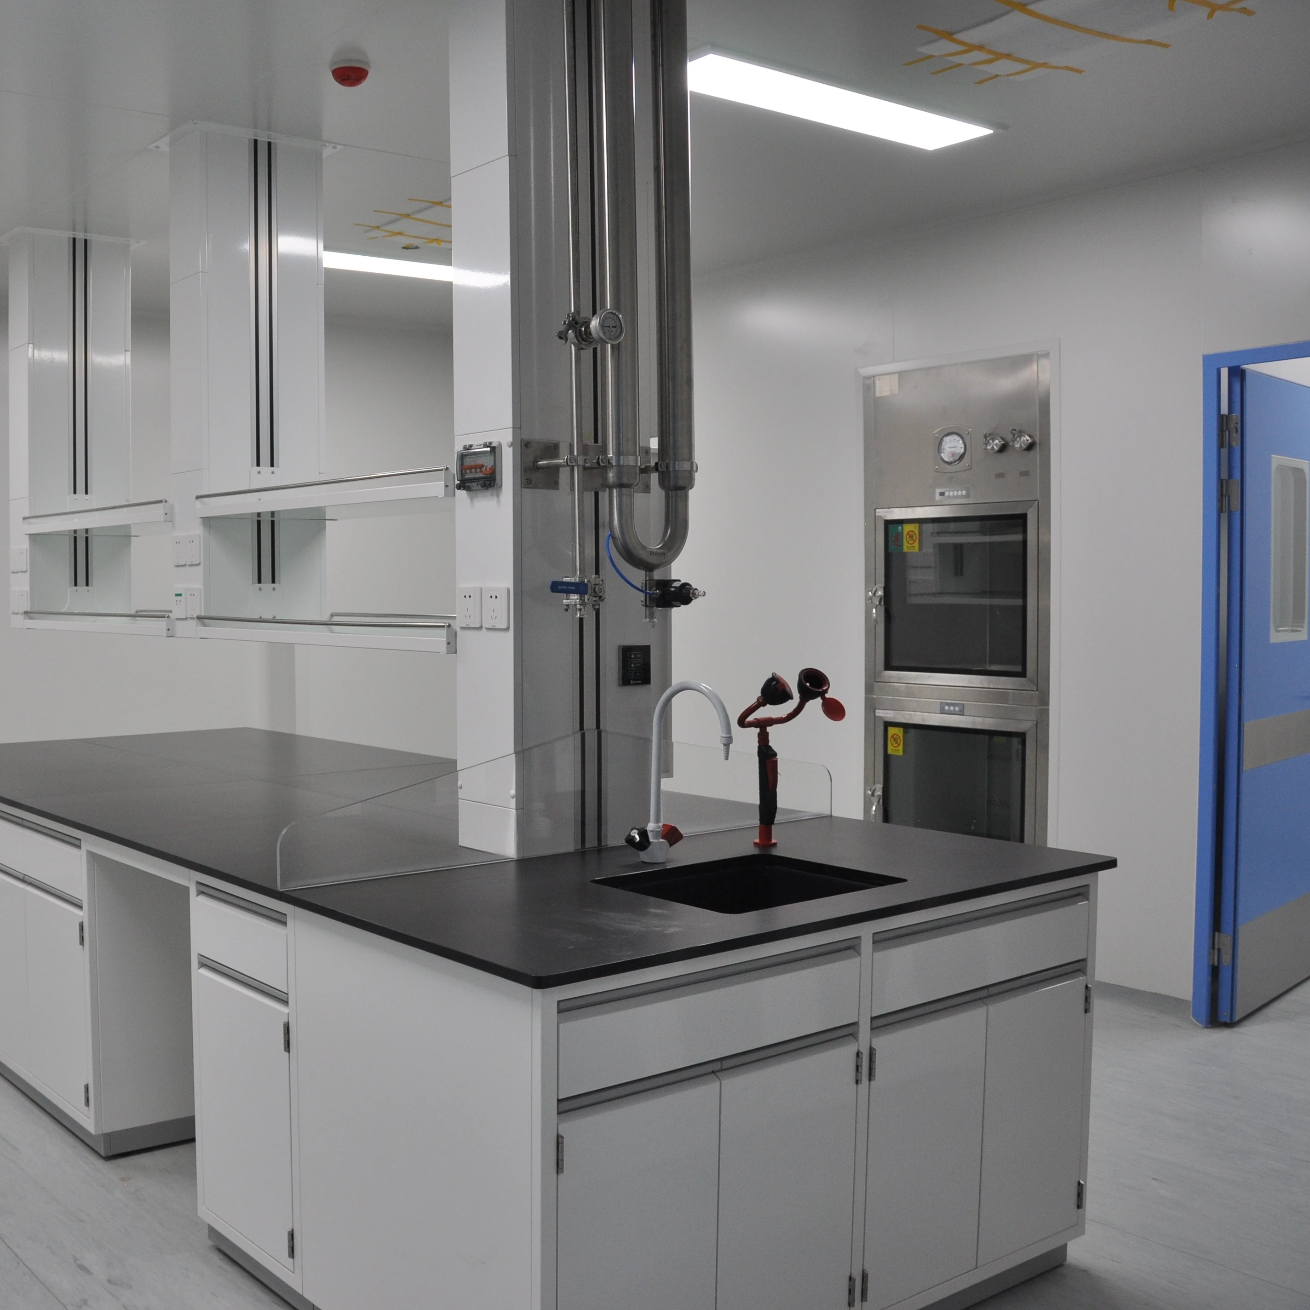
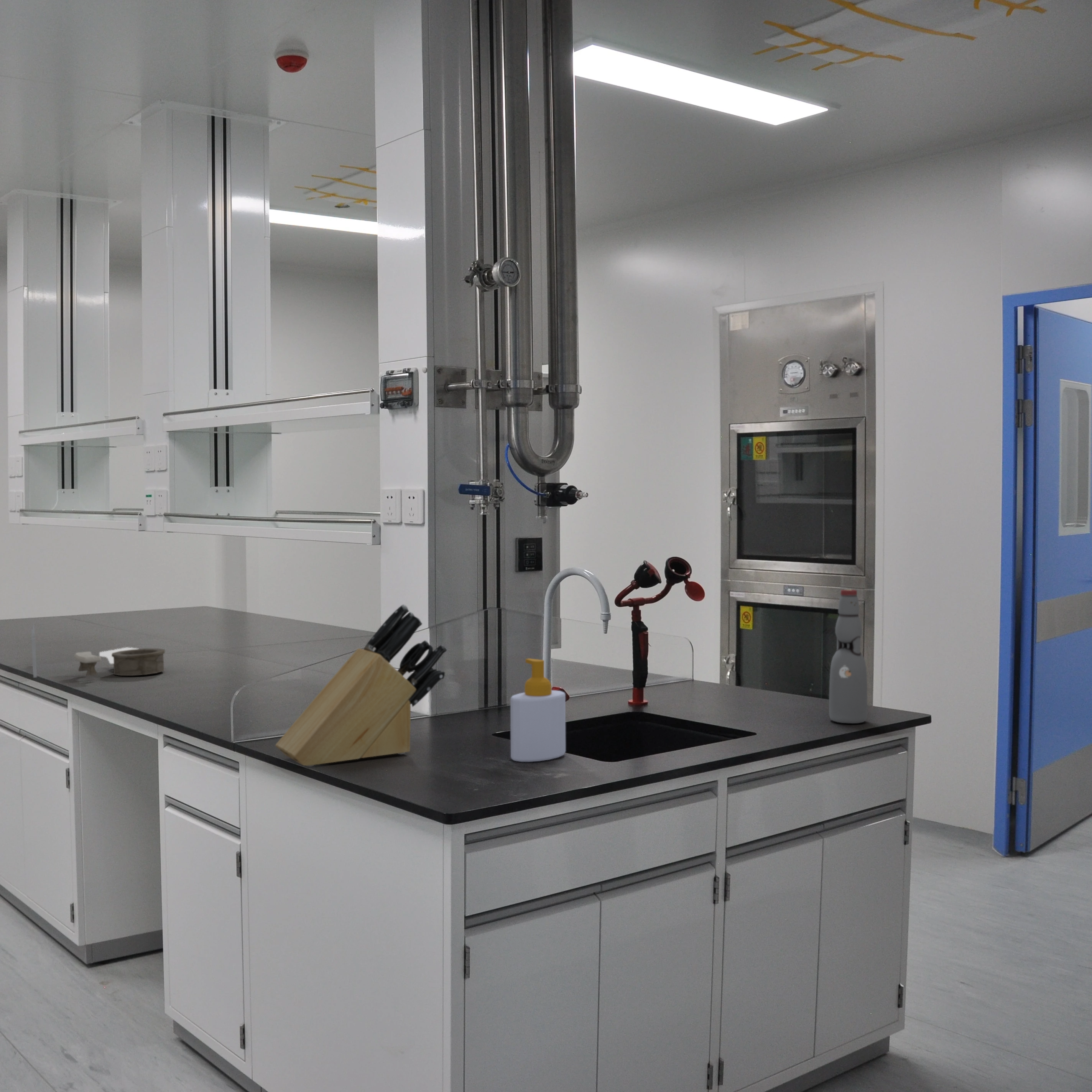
+ garden set [31,622,165,678]
+ knife block [275,604,447,767]
+ bottle [829,589,868,724]
+ soap bottle [510,658,566,762]
